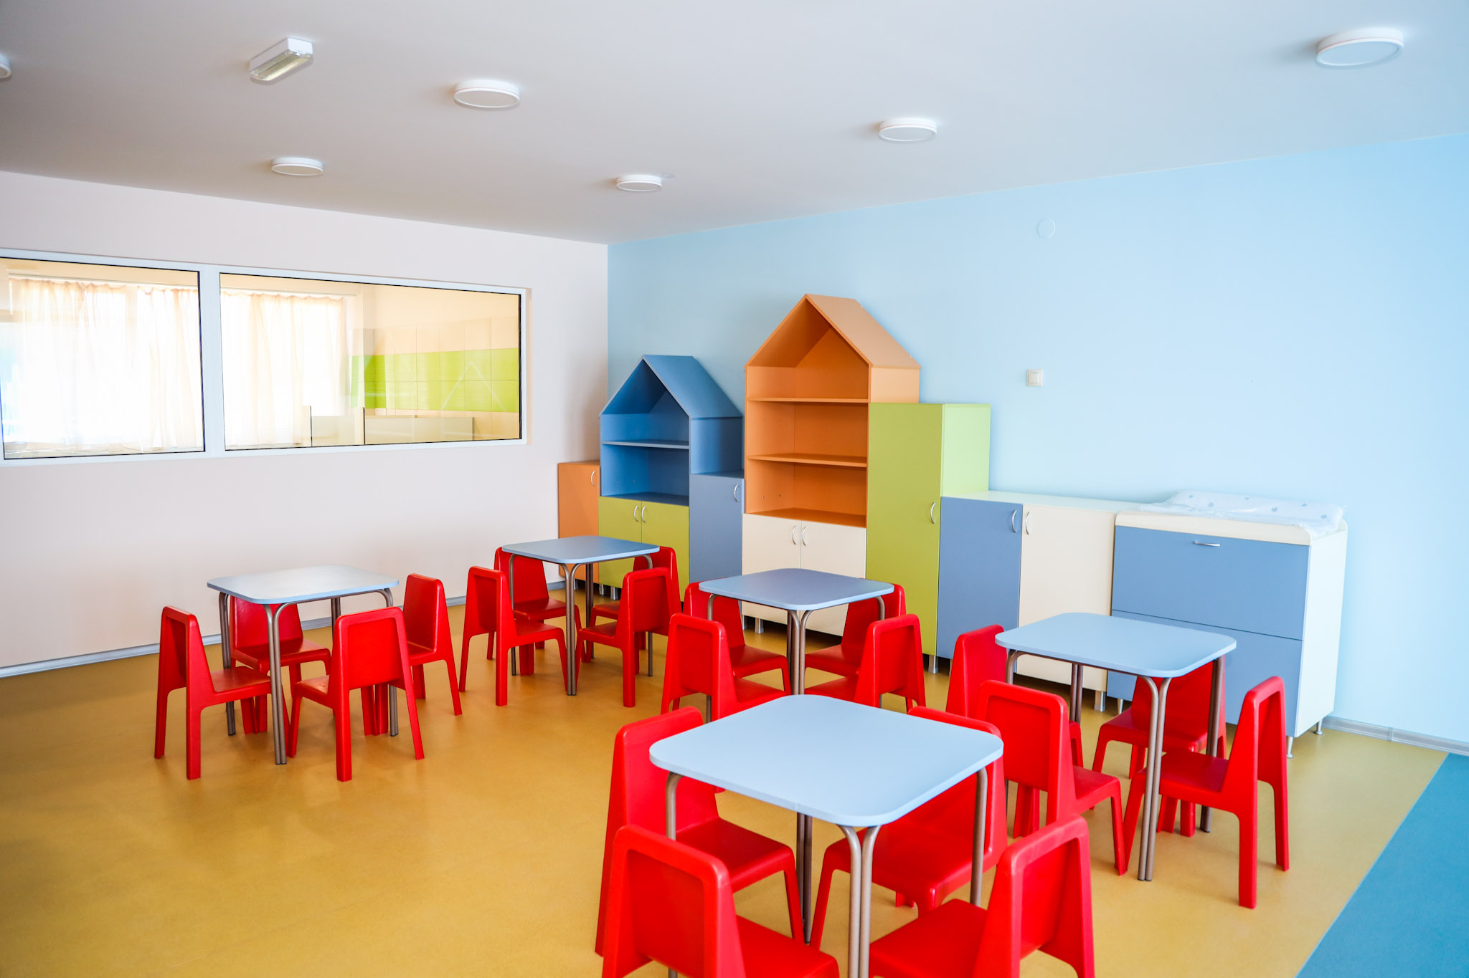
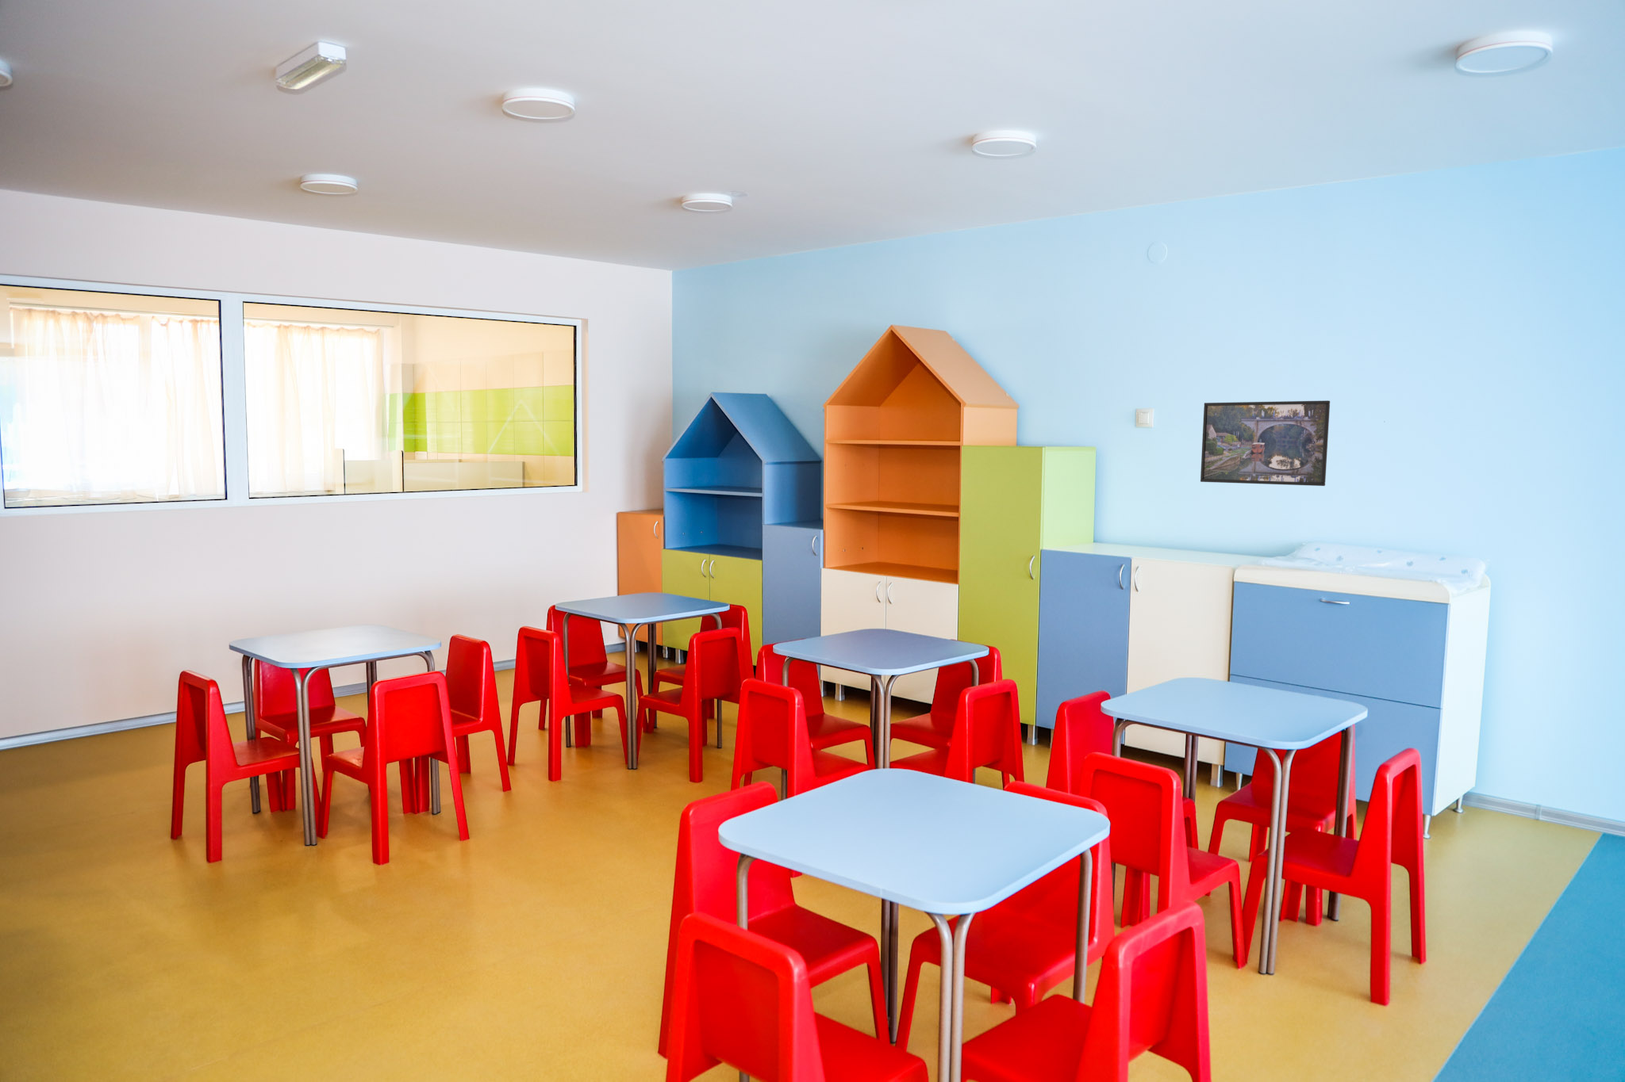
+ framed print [1200,400,1330,487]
